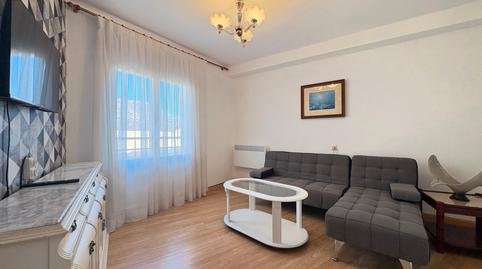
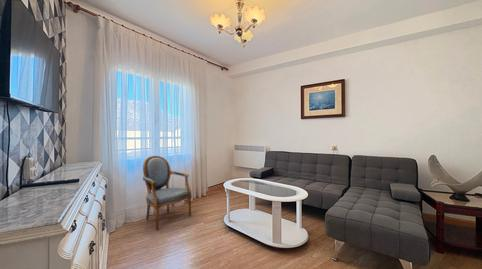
+ armchair [142,155,193,231]
